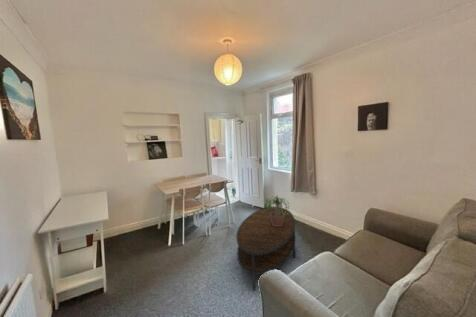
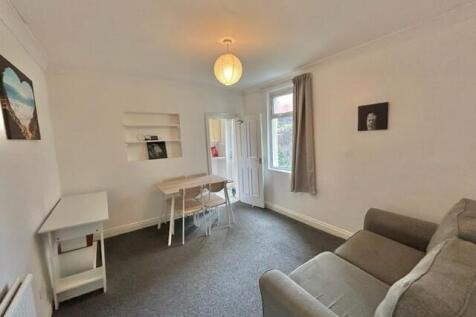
- potted plant [261,194,292,226]
- coffee table [235,206,296,292]
